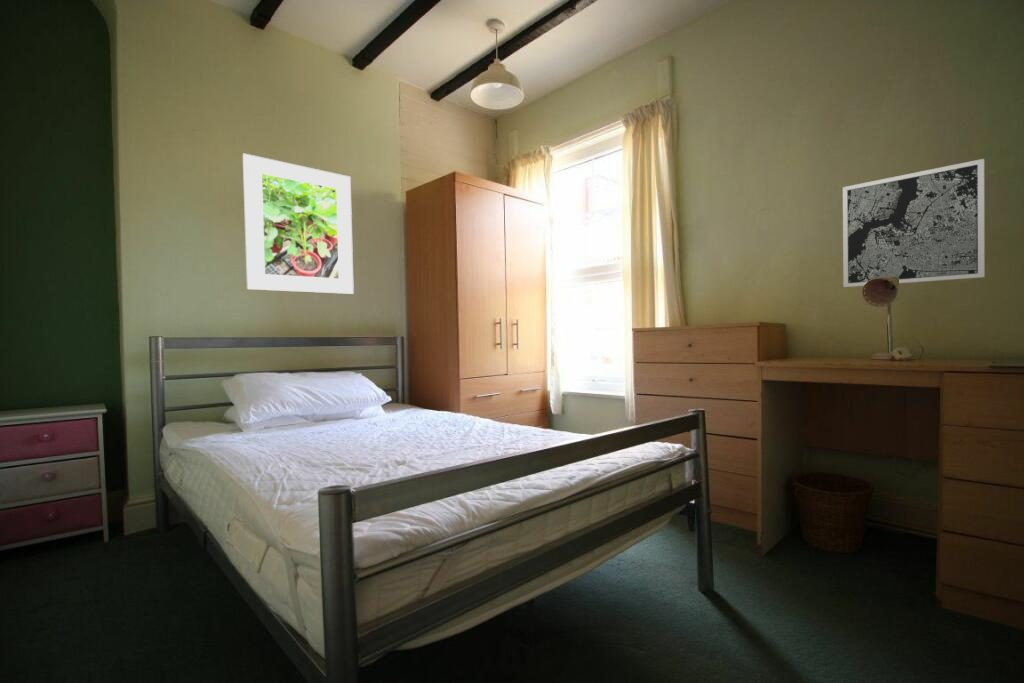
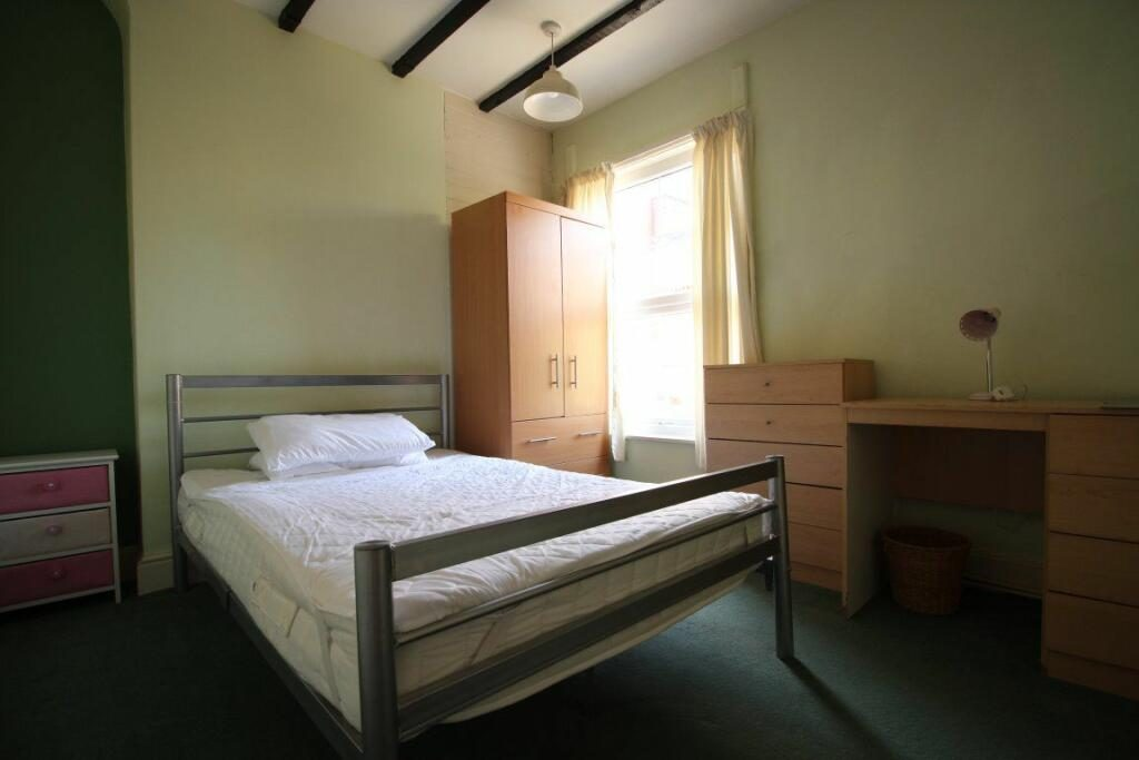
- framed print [242,153,355,295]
- wall art [842,158,986,288]
